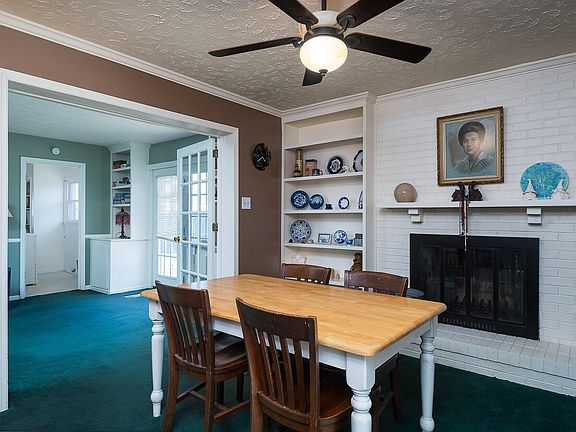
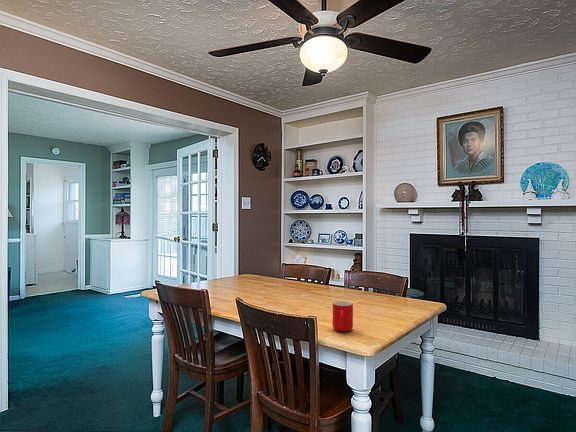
+ cup [332,300,354,332]
